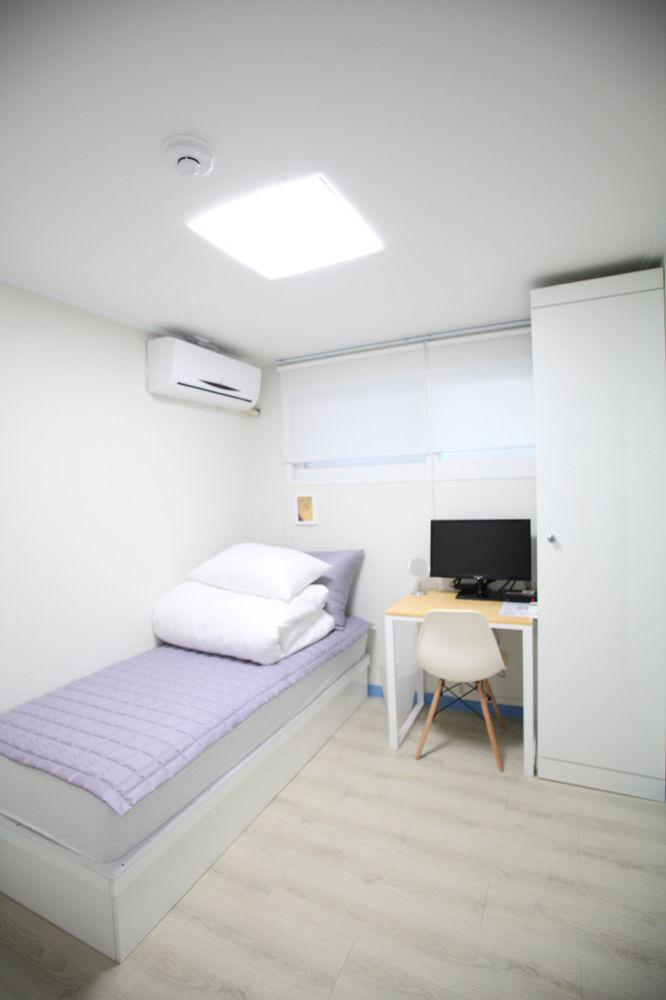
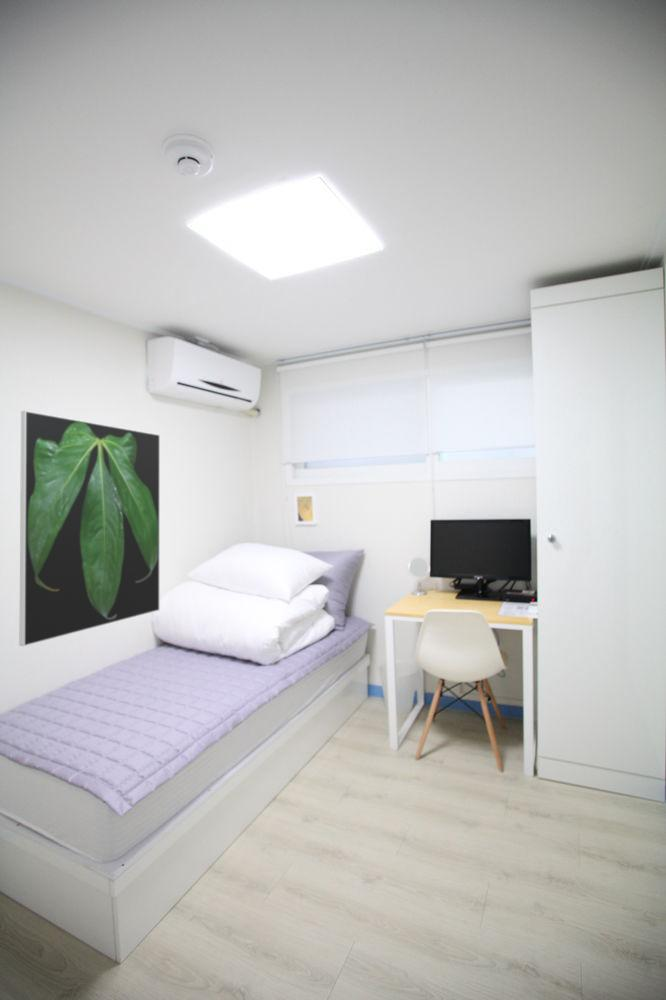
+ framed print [19,410,161,647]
